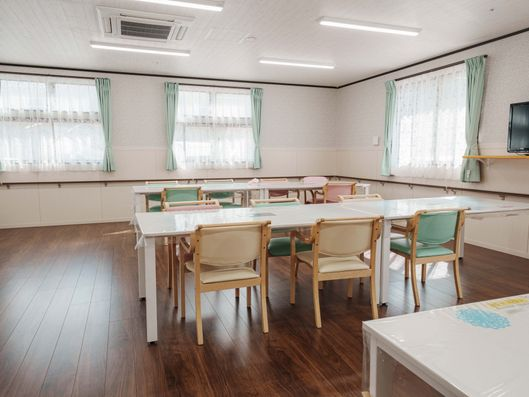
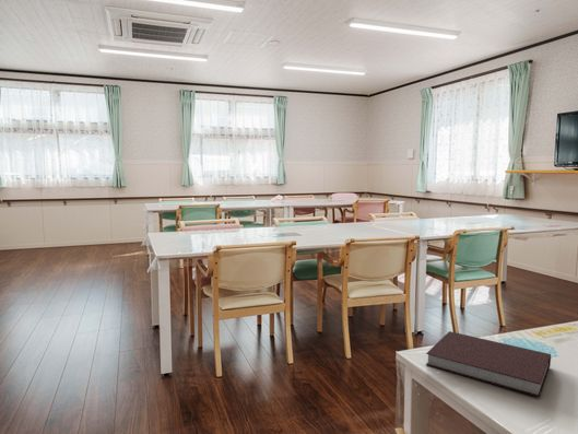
+ notebook [425,330,552,398]
